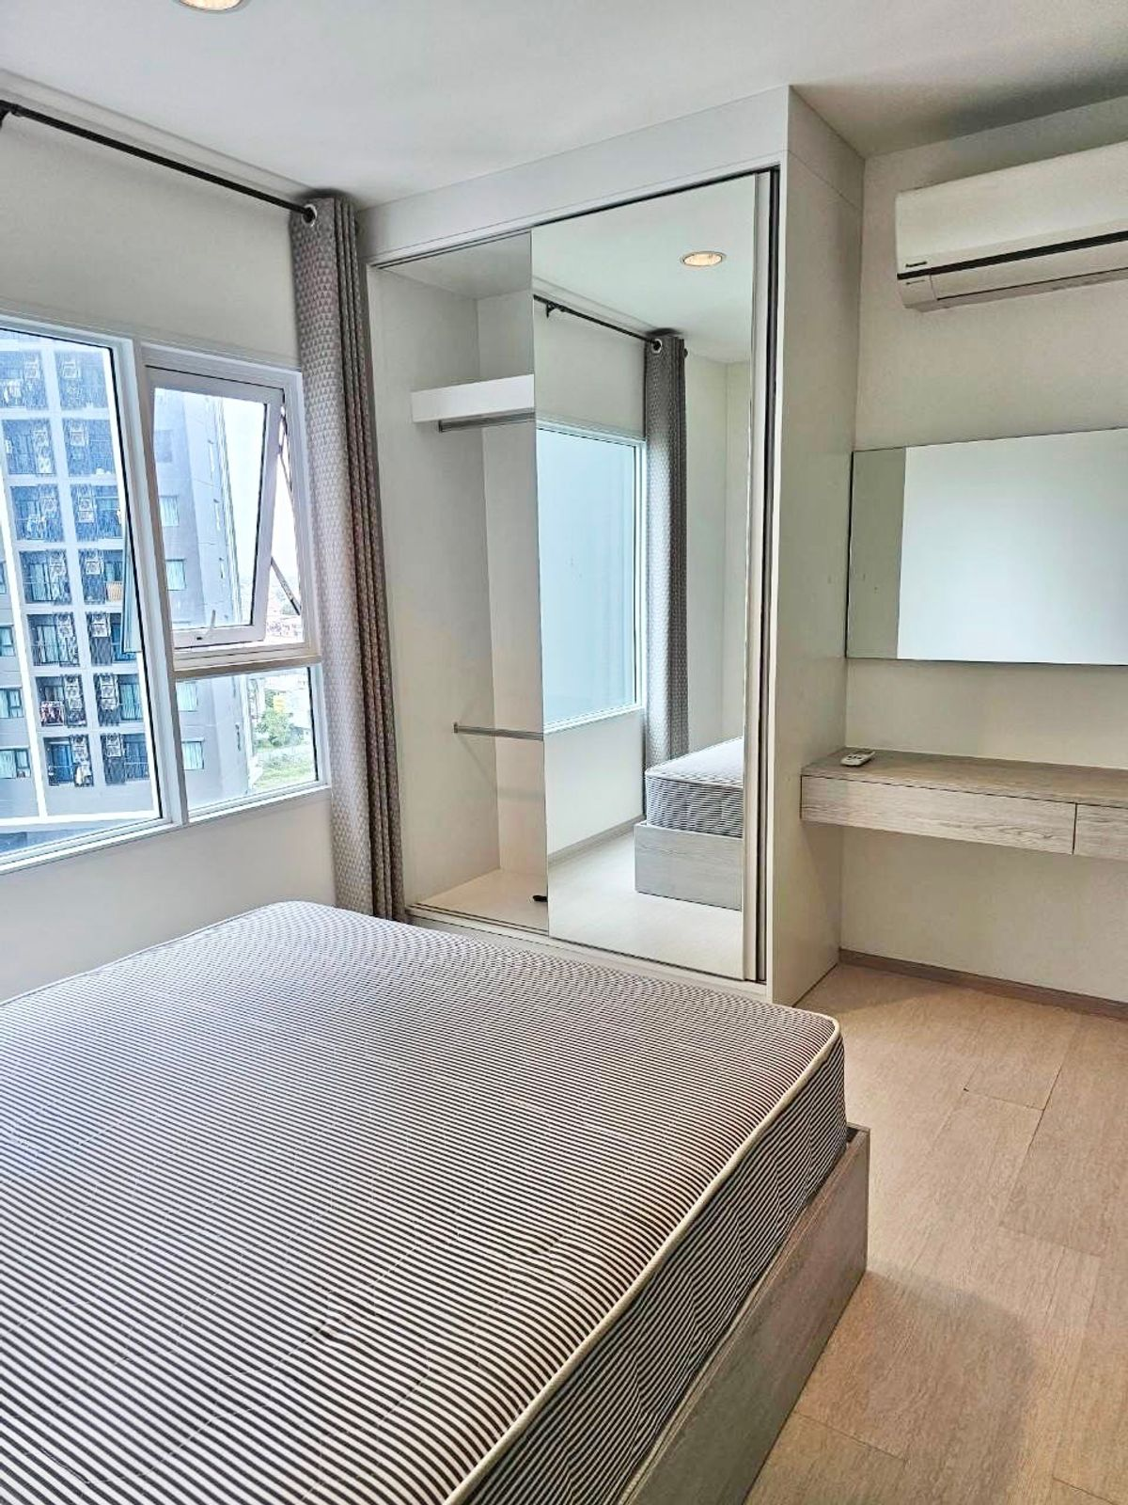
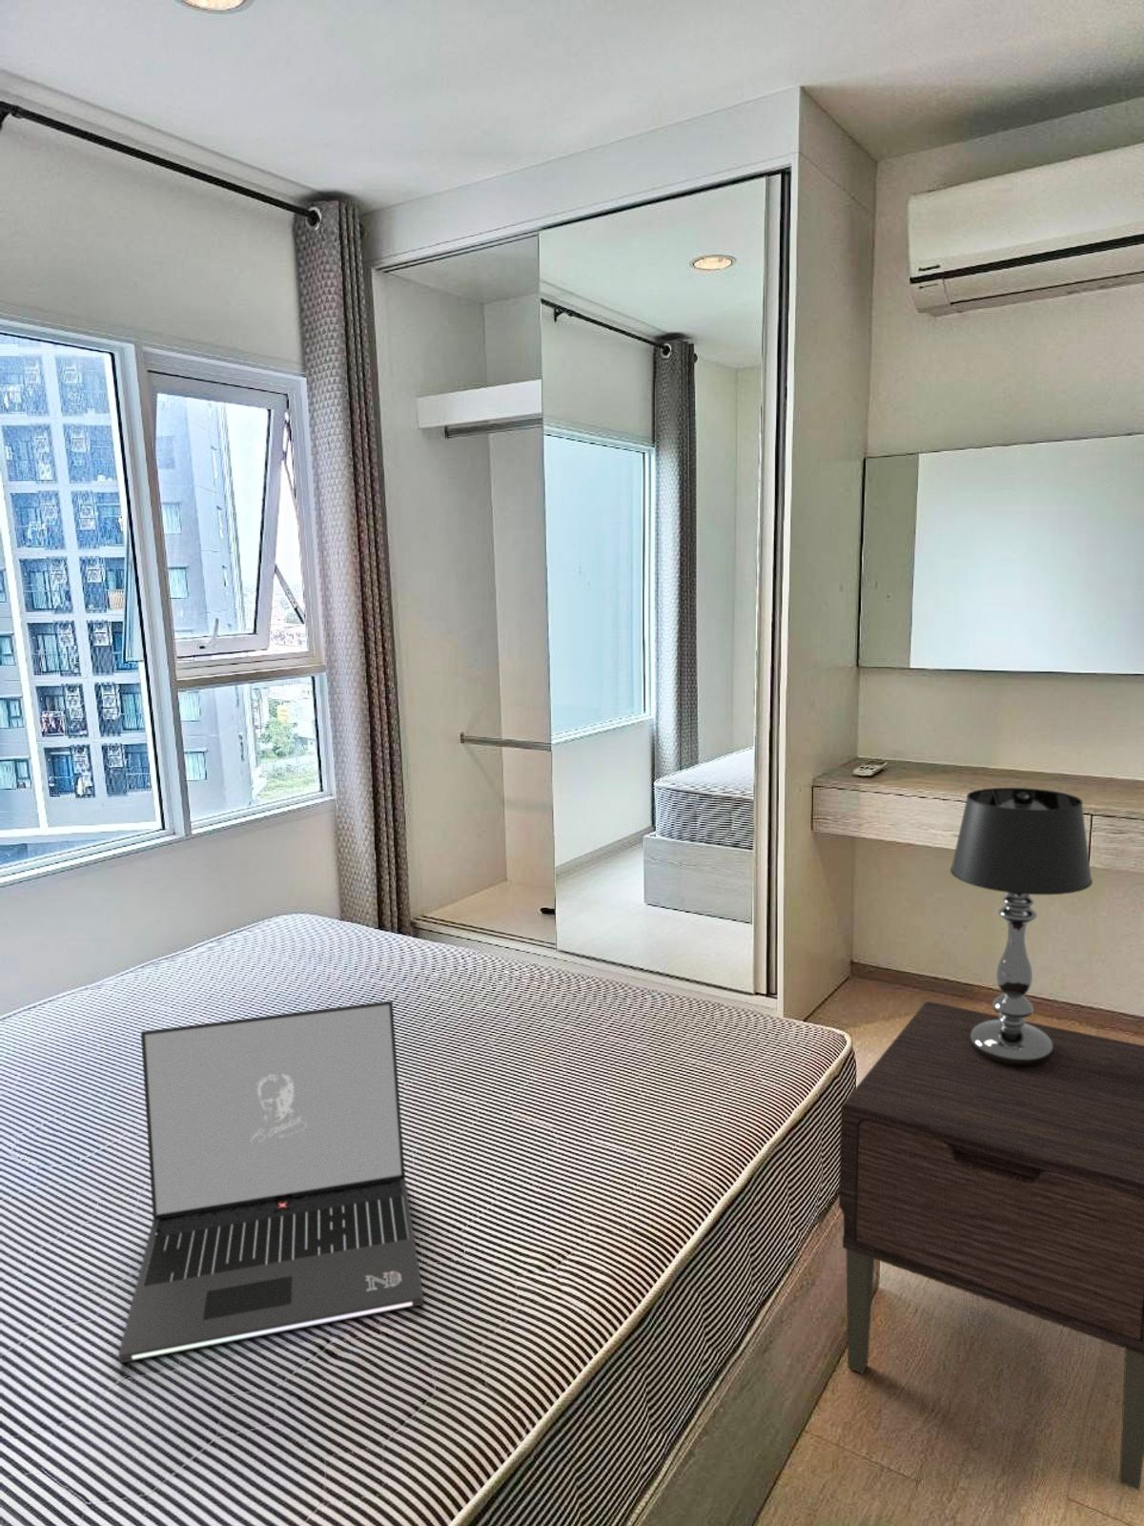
+ laptop [118,1000,424,1364]
+ nightstand [838,1001,1144,1491]
+ table lamp [949,787,1094,1067]
